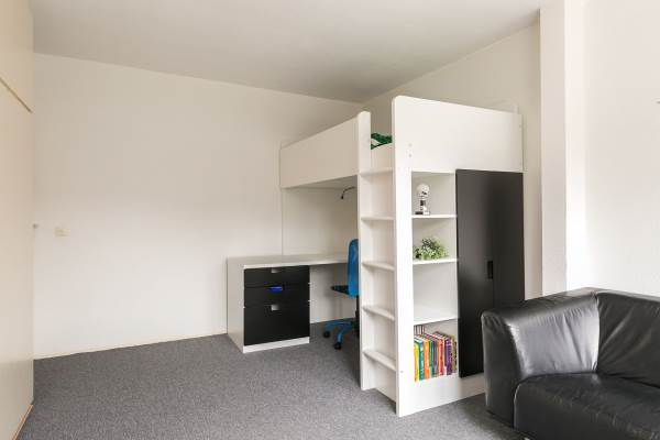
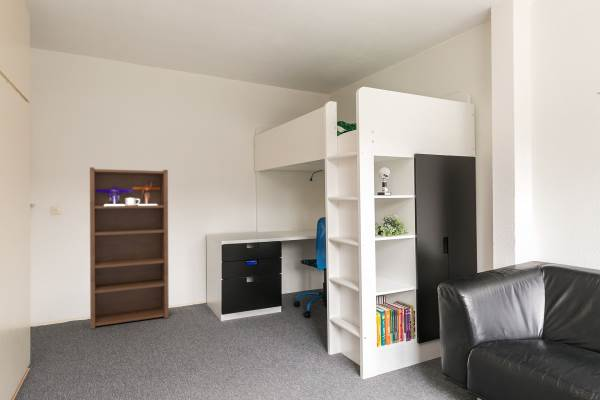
+ bookshelf [89,166,170,330]
